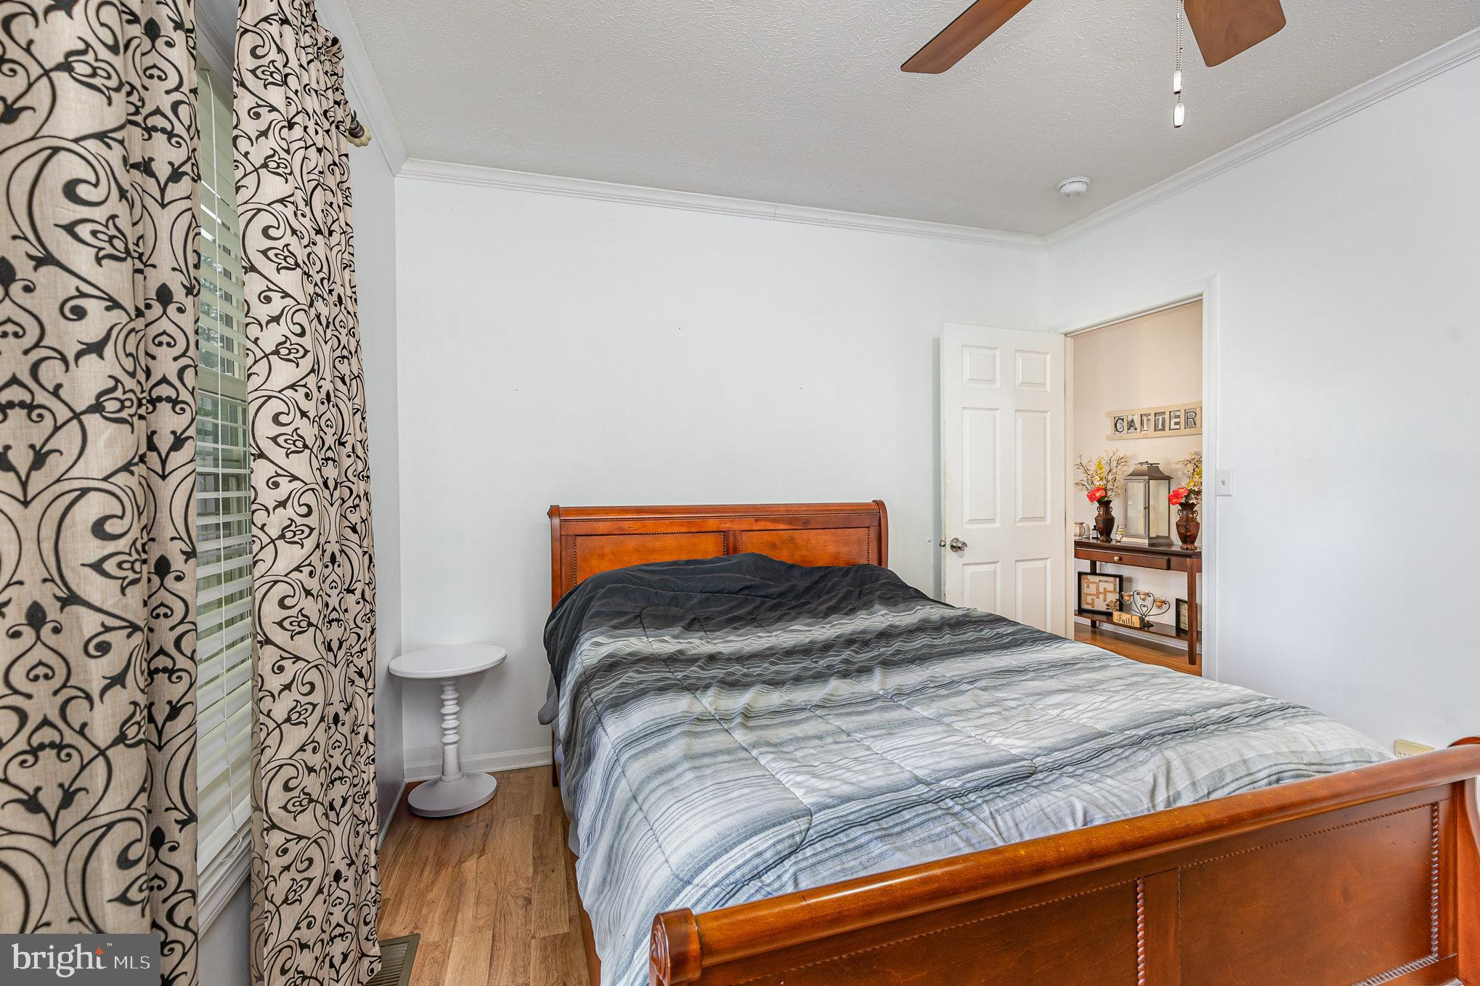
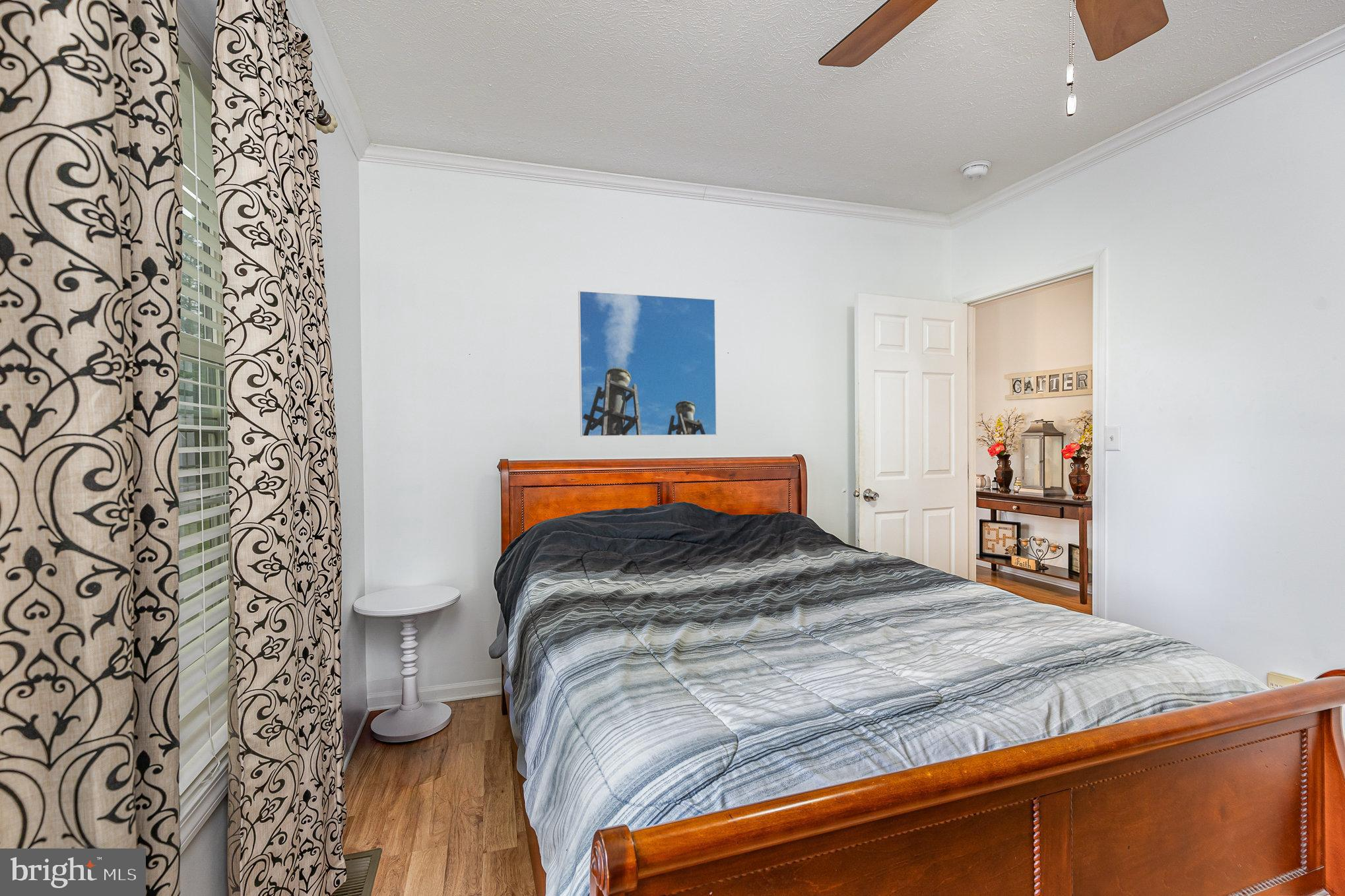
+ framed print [577,290,717,437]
